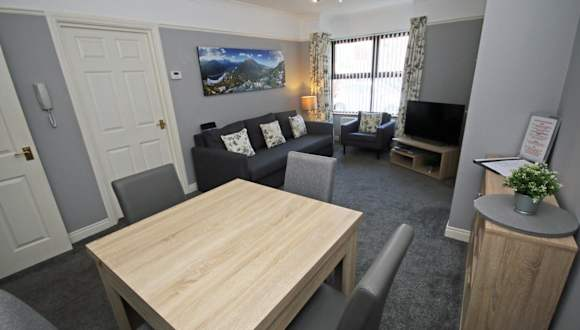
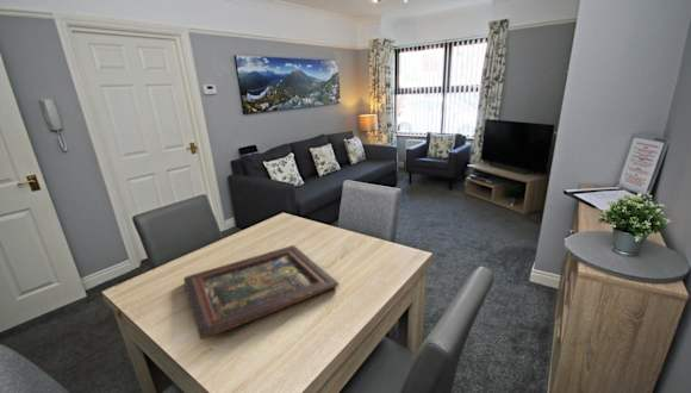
+ religious icon [182,244,340,341]
